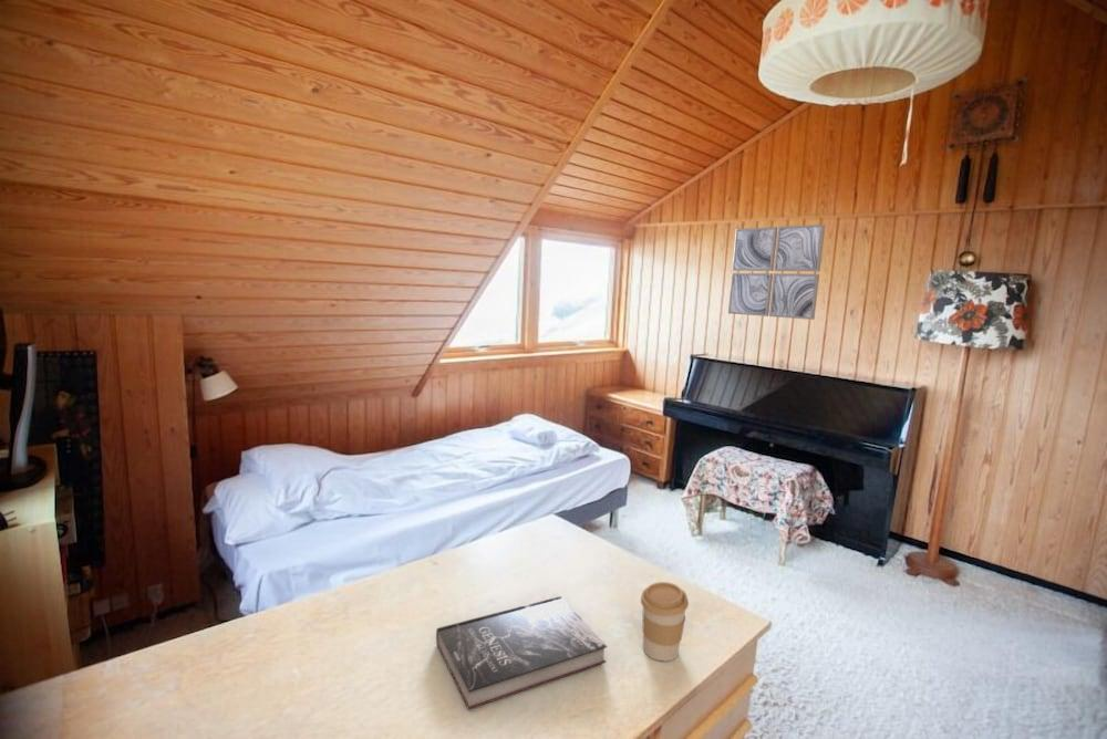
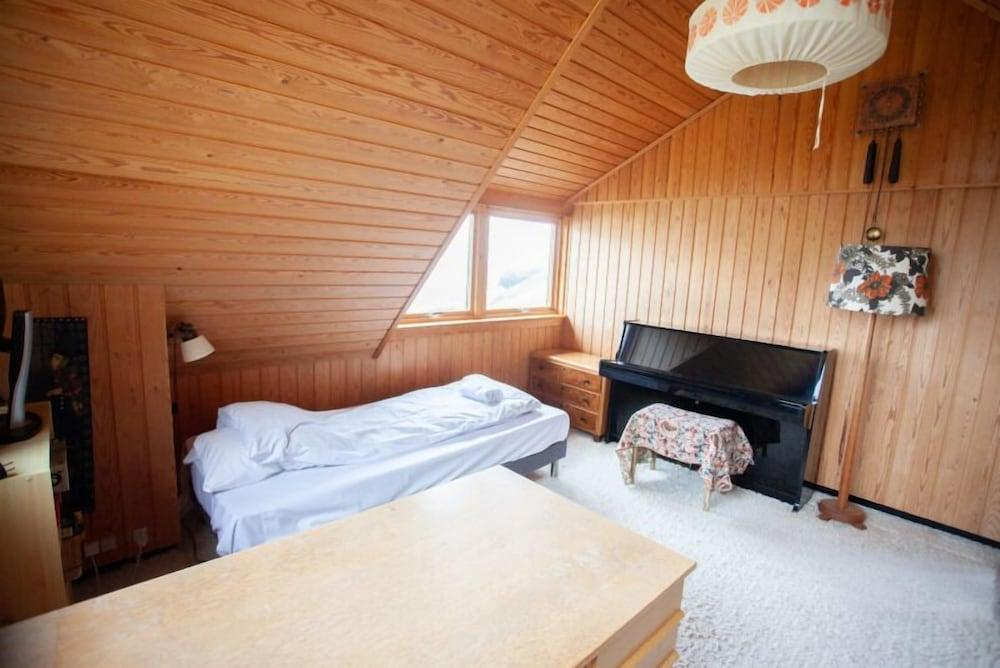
- book [435,595,608,710]
- coffee cup [640,581,690,663]
- wall art [727,223,826,321]
